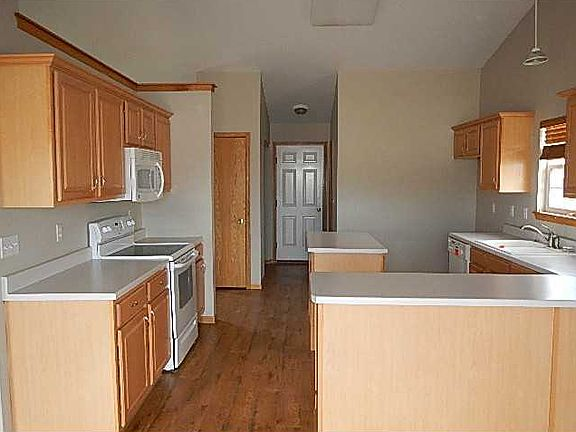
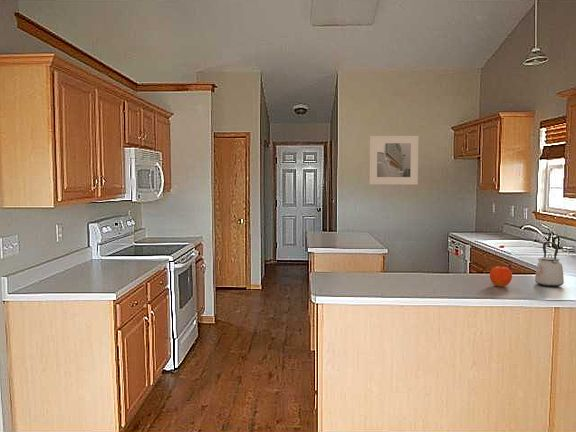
+ kettle [534,241,565,288]
+ fruit [489,265,513,288]
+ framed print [368,135,420,185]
